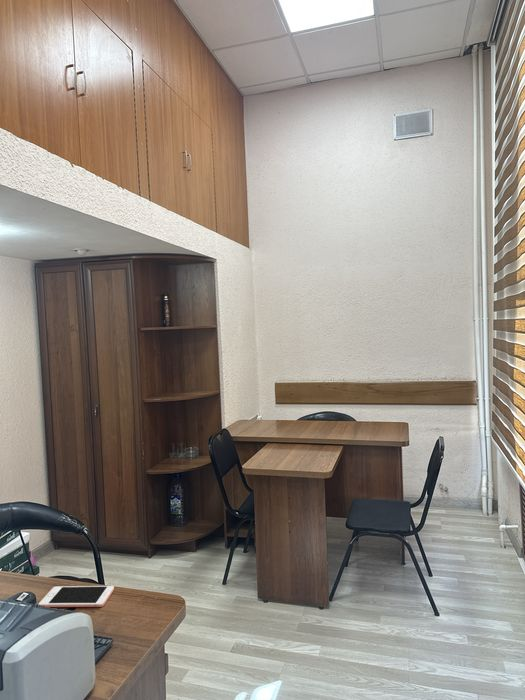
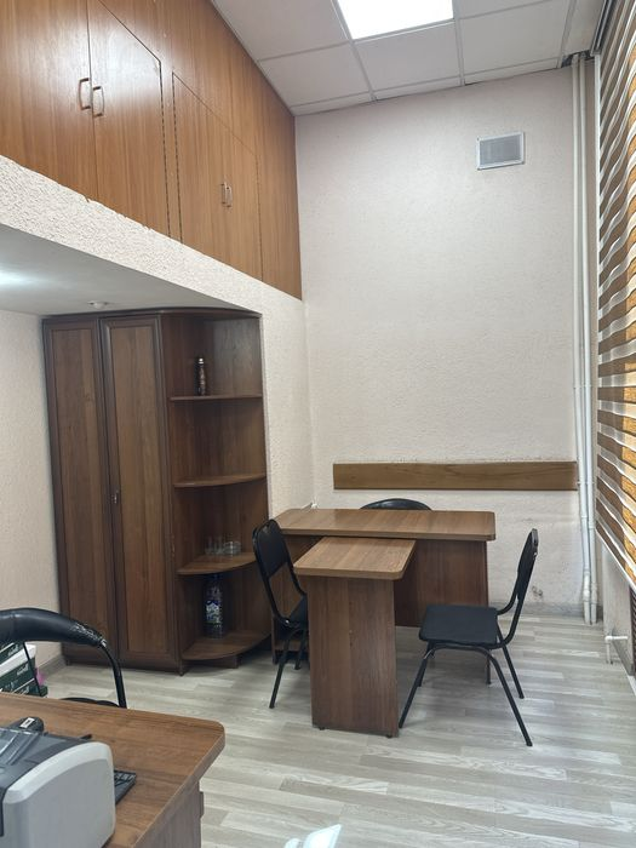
- cell phone [37,585,115,608]
